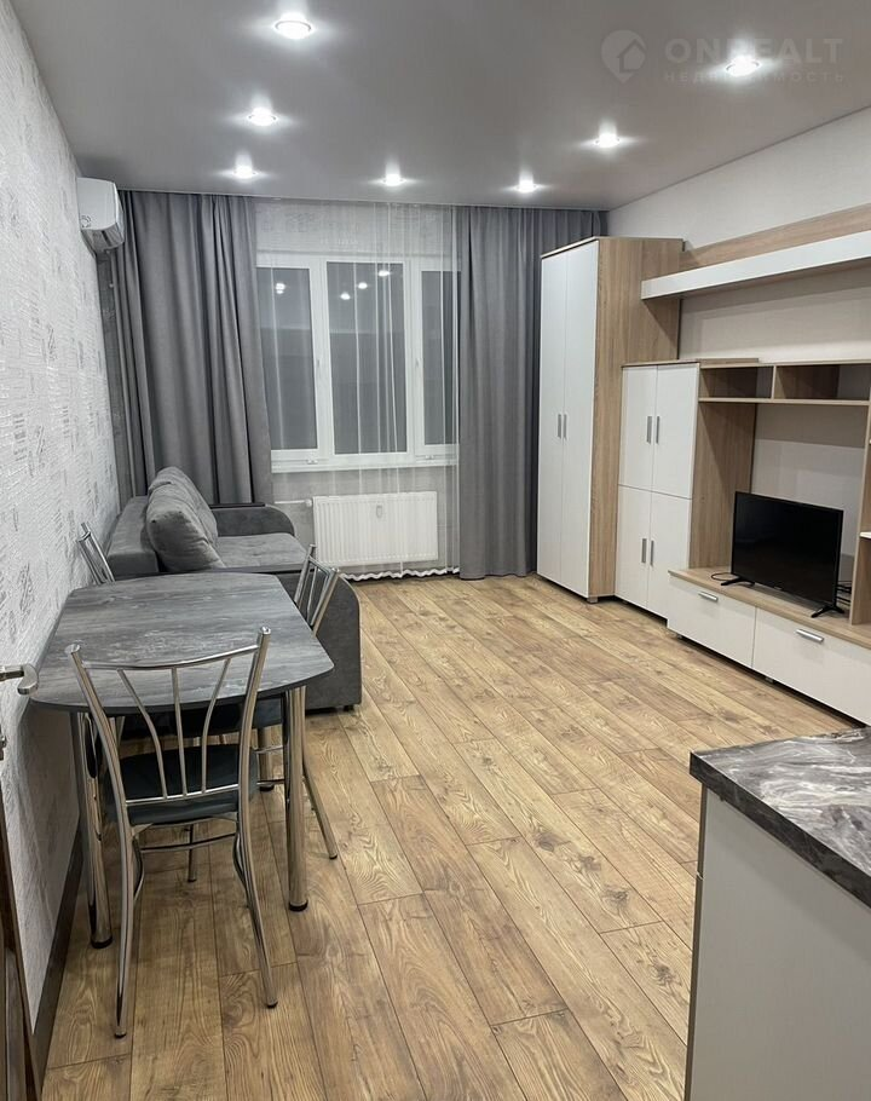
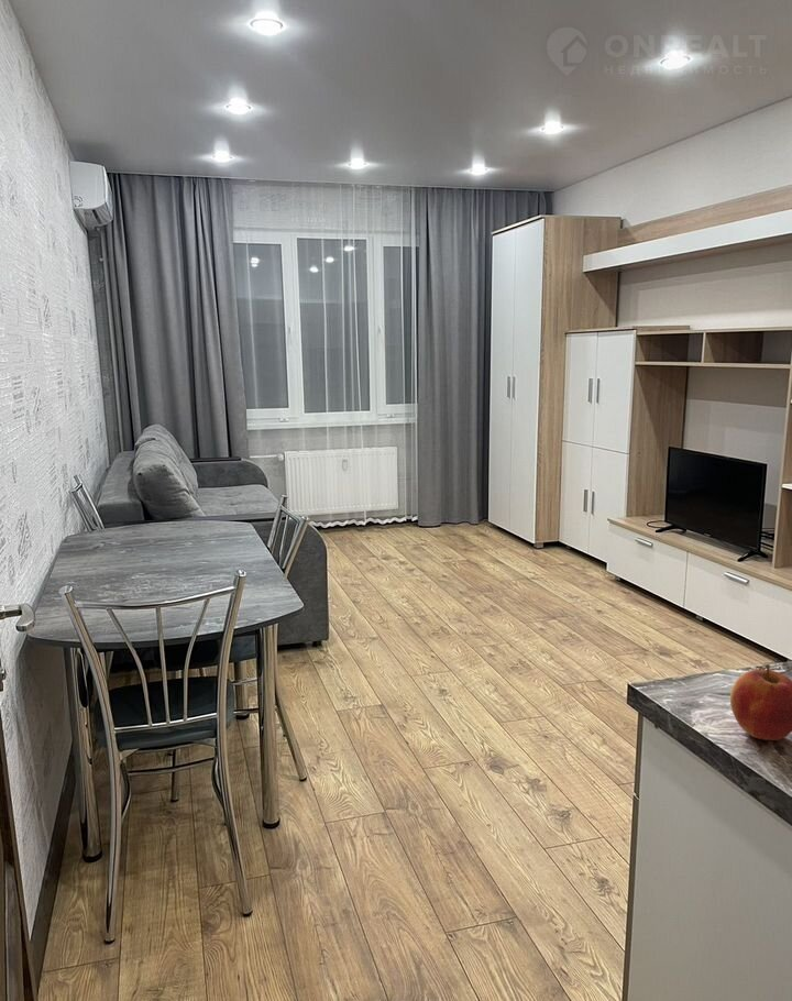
+ apple [729,663,792,741]
